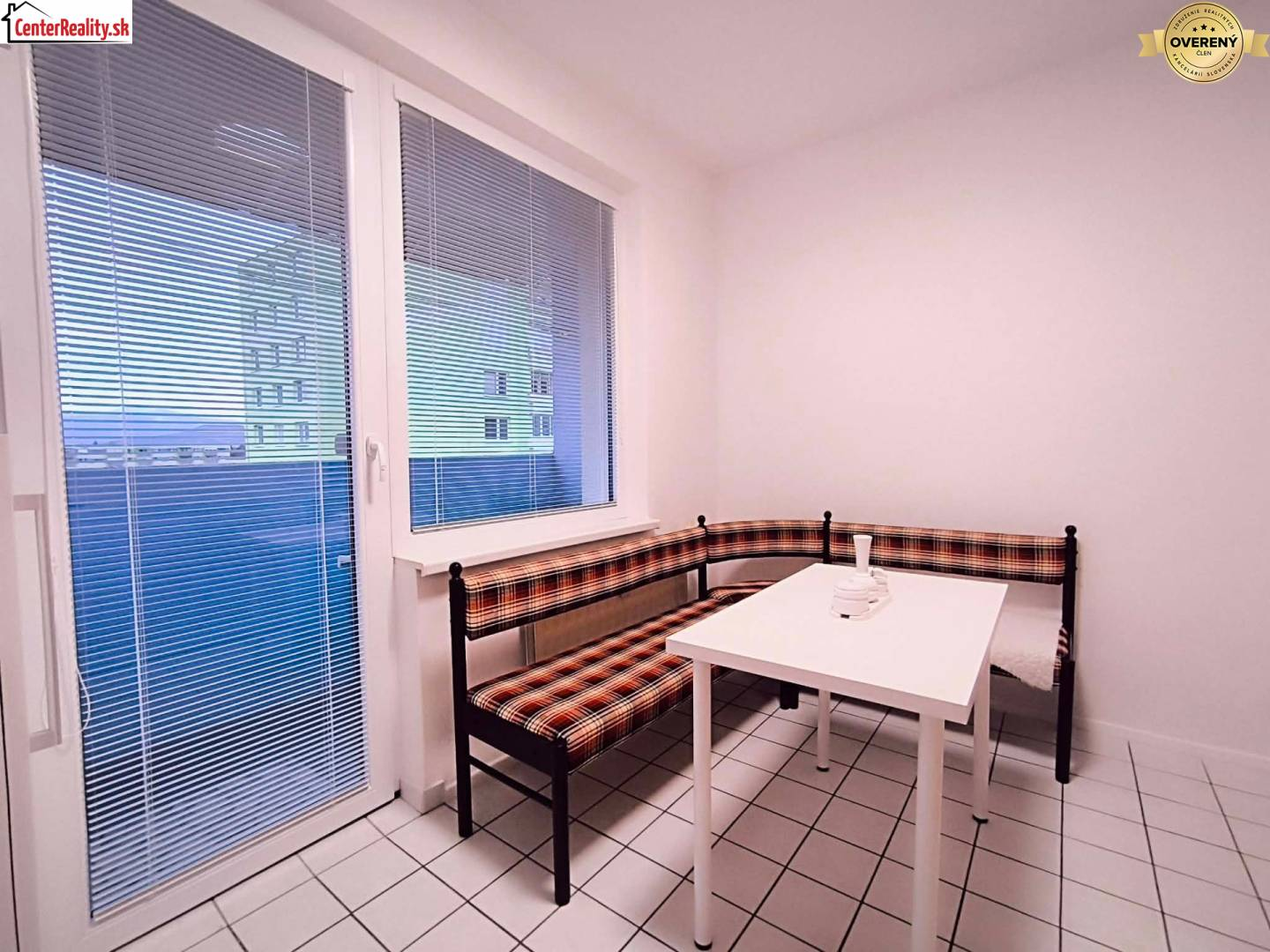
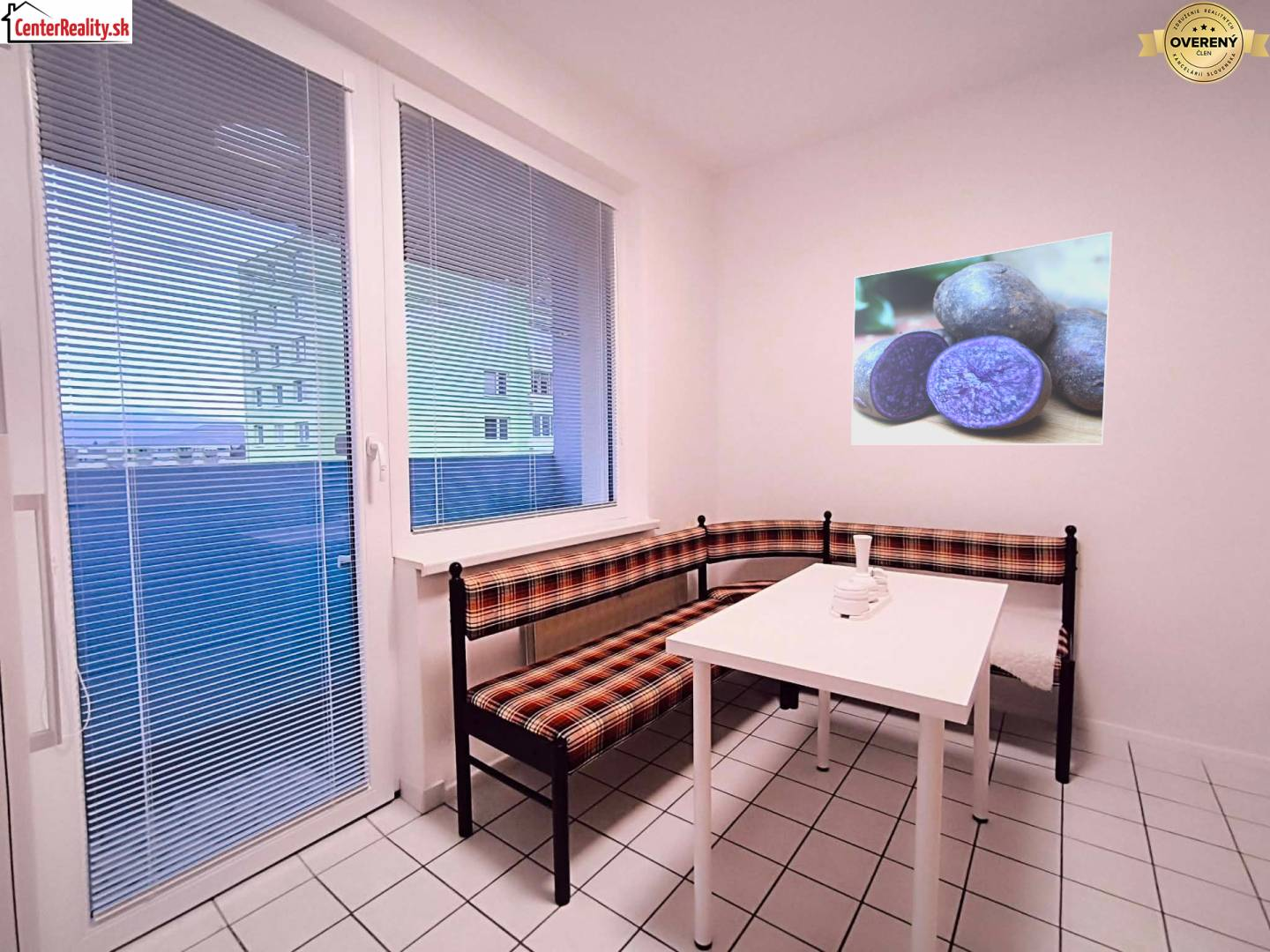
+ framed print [850,231,1113,445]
